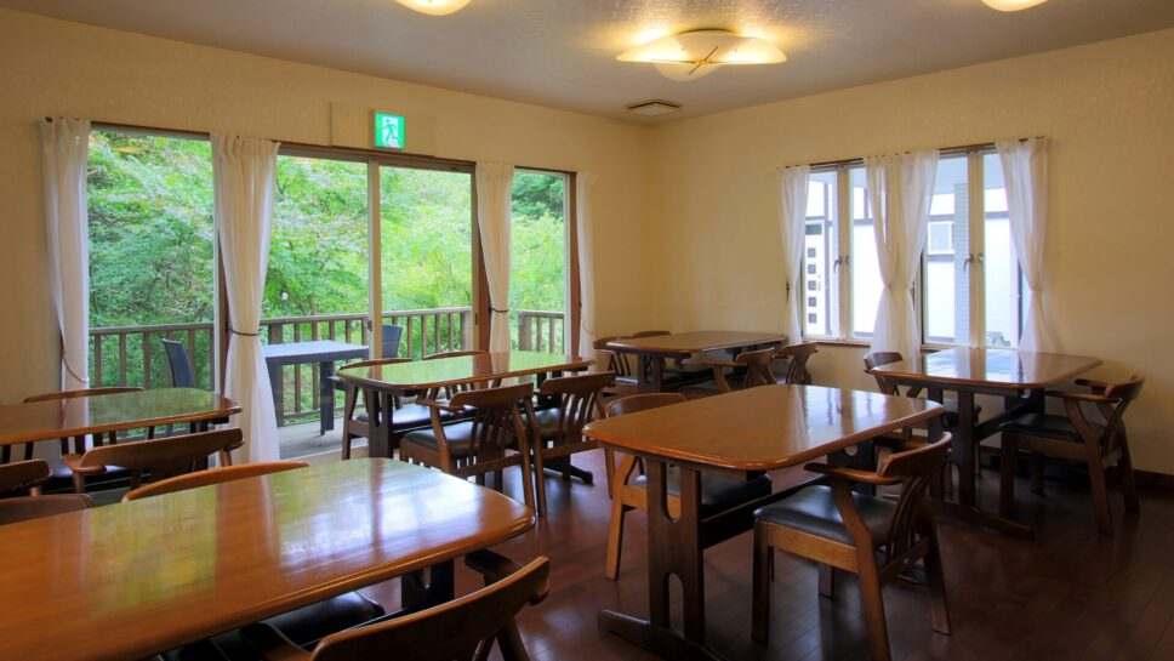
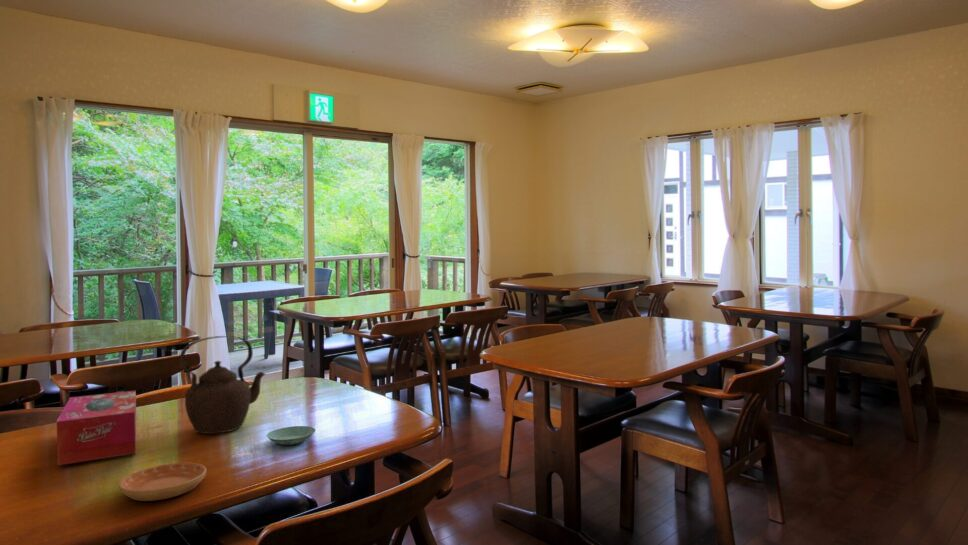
+ teapot [179,335,267,435]
+ tissue box [56,390,138,466]
+ saucer [118,462,208,502]
+ saucer [266,425,316,446]
